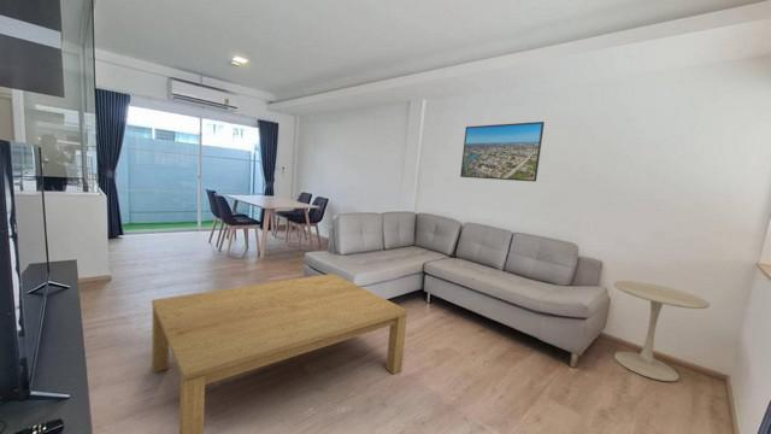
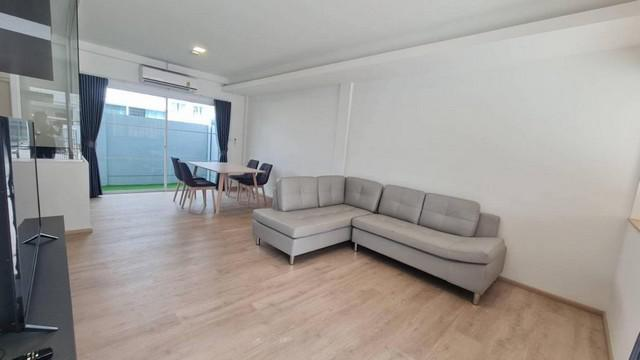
- side table [613,280,711,382]
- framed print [459,121,546,183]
- coffee table [151,272,410,434]
